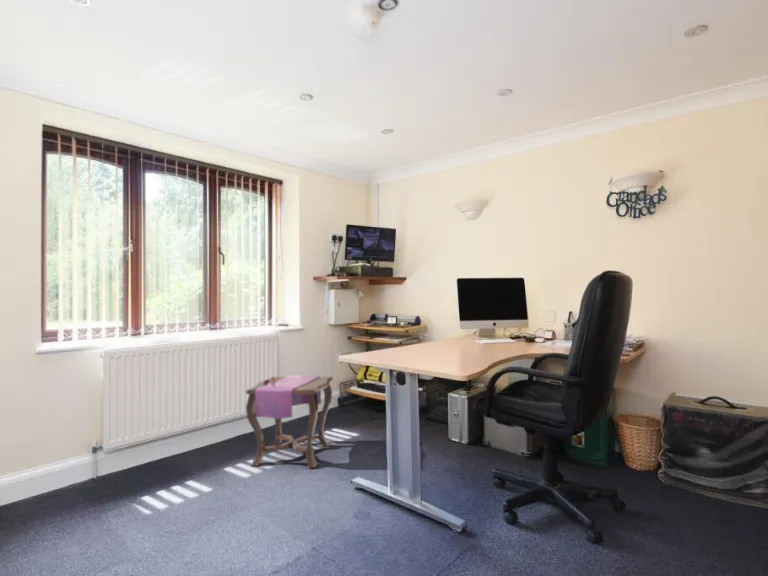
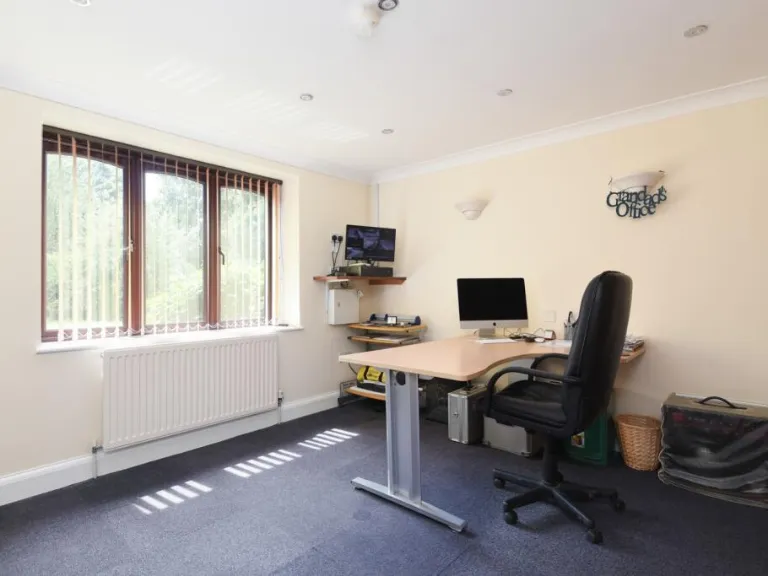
- side table [244,374,334,469]
